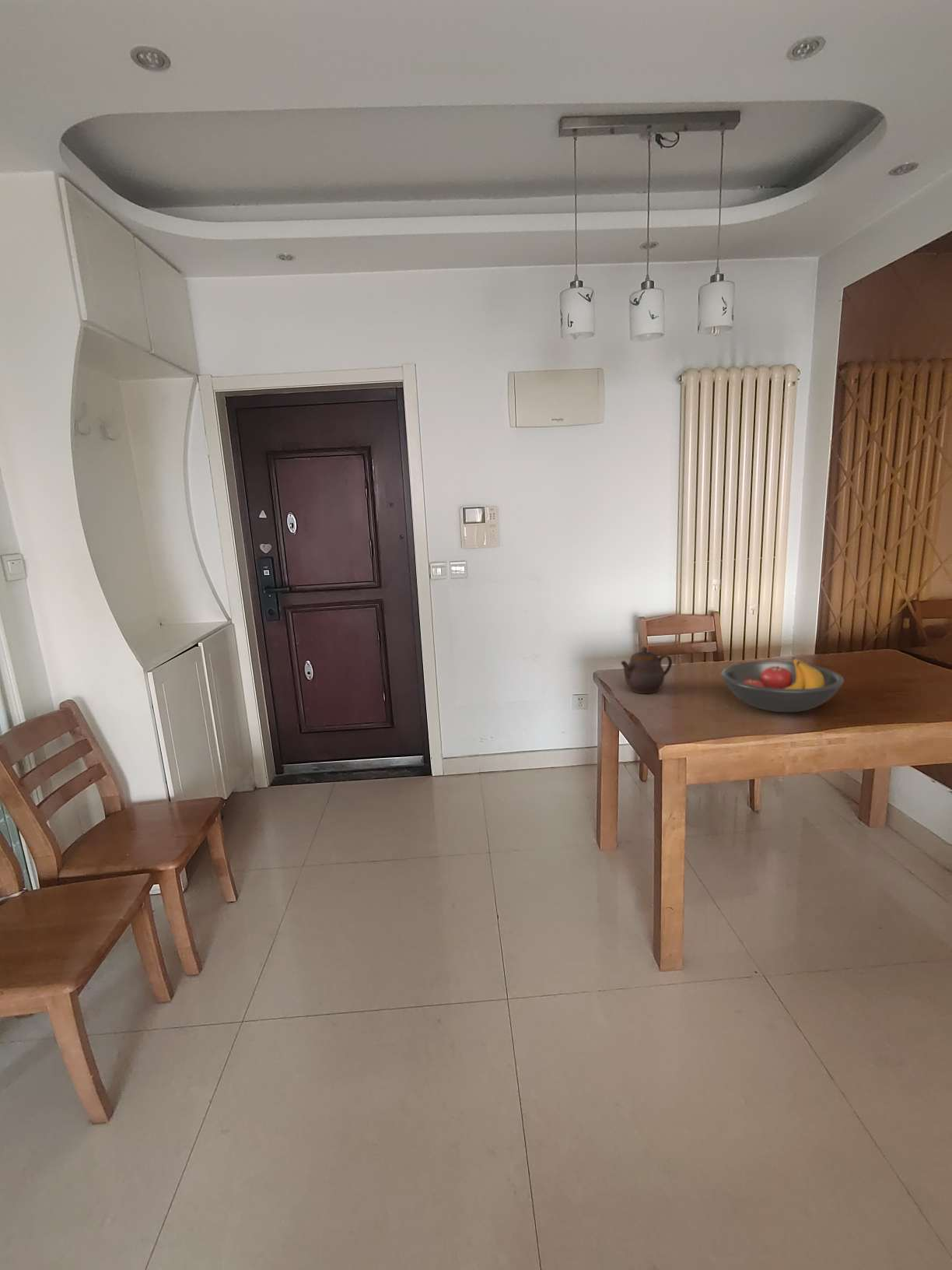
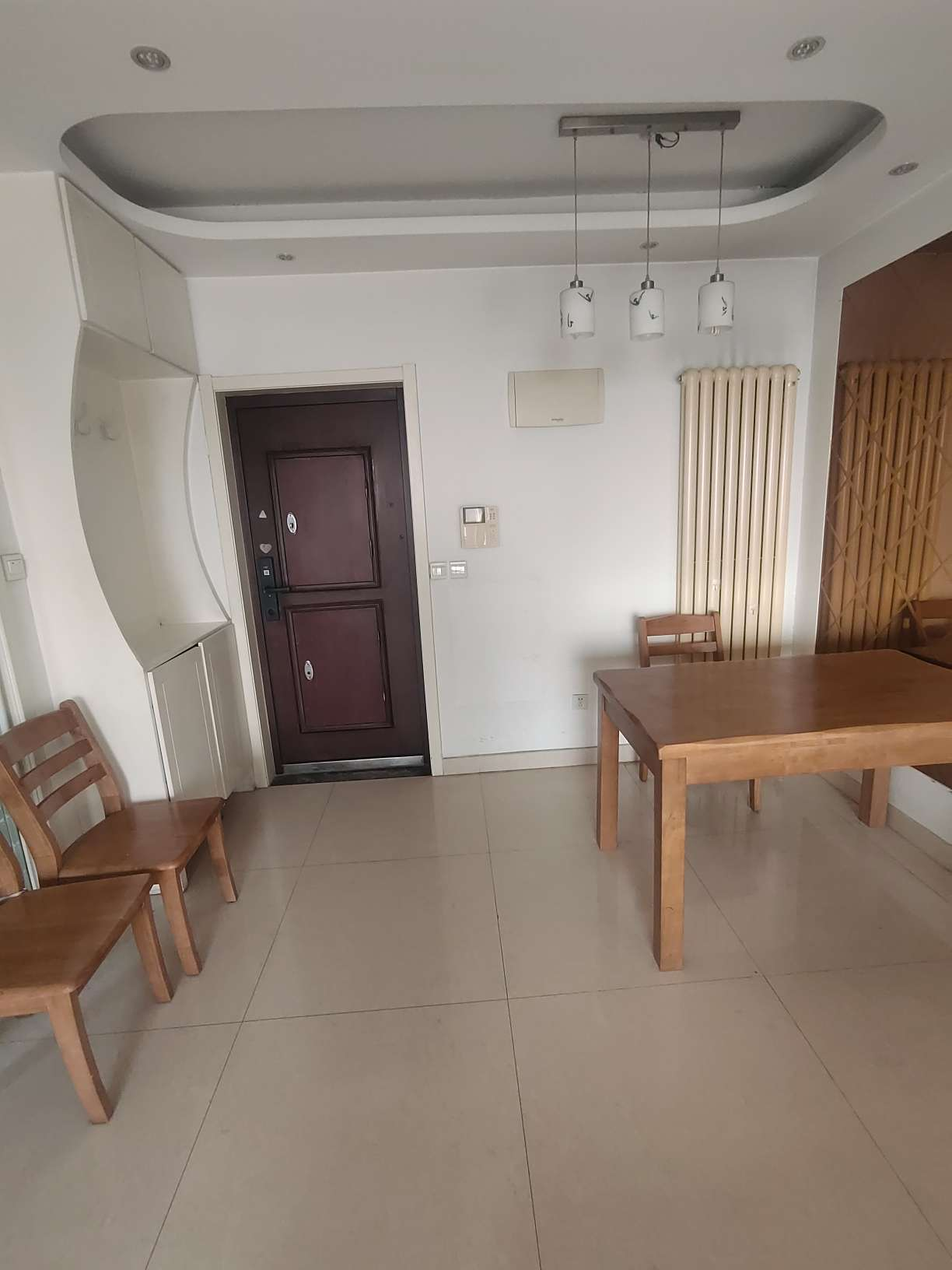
- teapot [621,646,673,694]
- fruit bowl [720,657,845,713]
